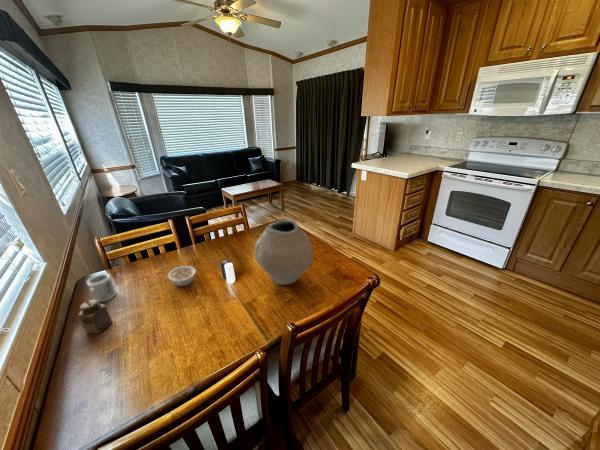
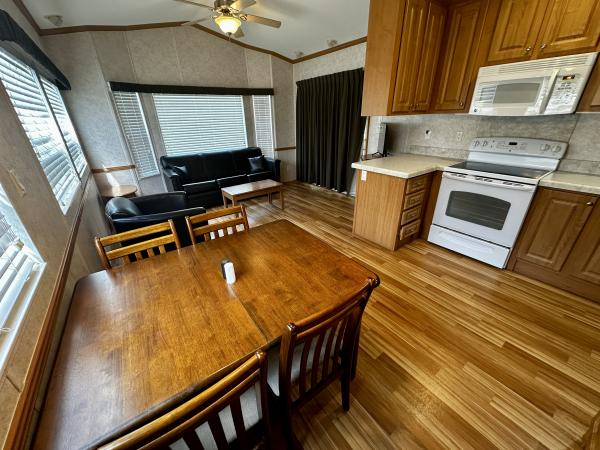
- salt shaker [77,299,113,335]
- vase [254,219,314,286]
- legume [167,265,197,287]
- mug [86,273,117,303]
